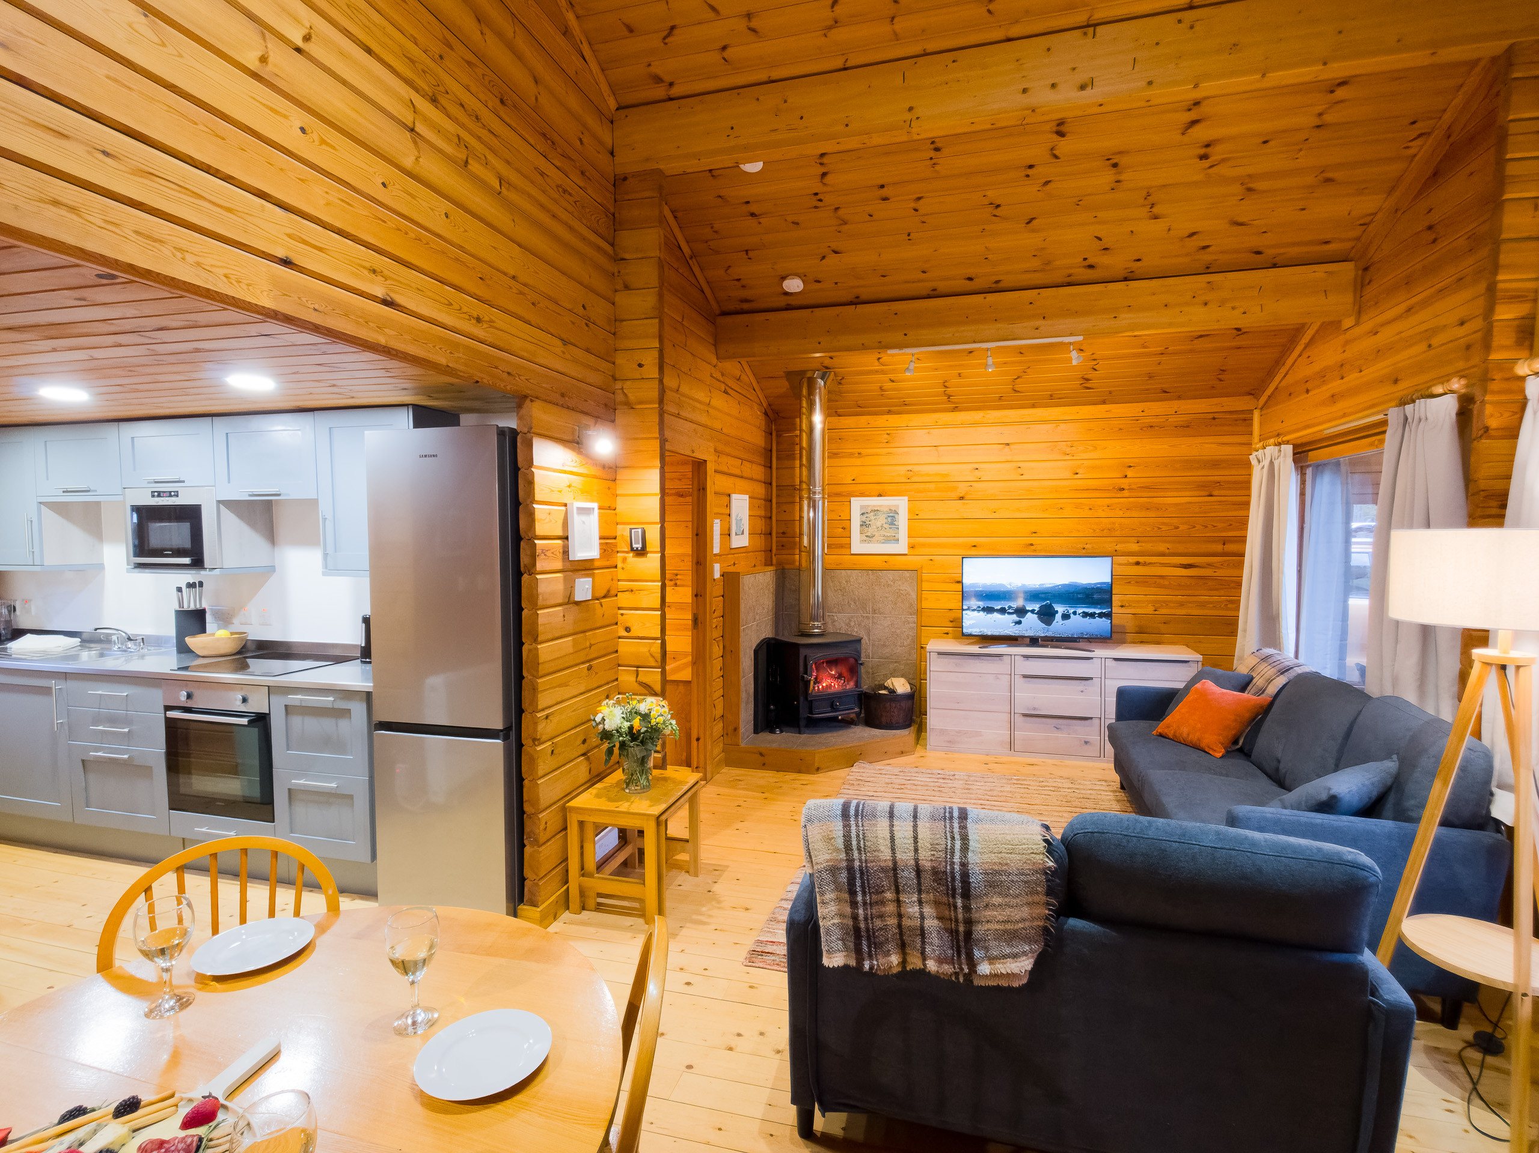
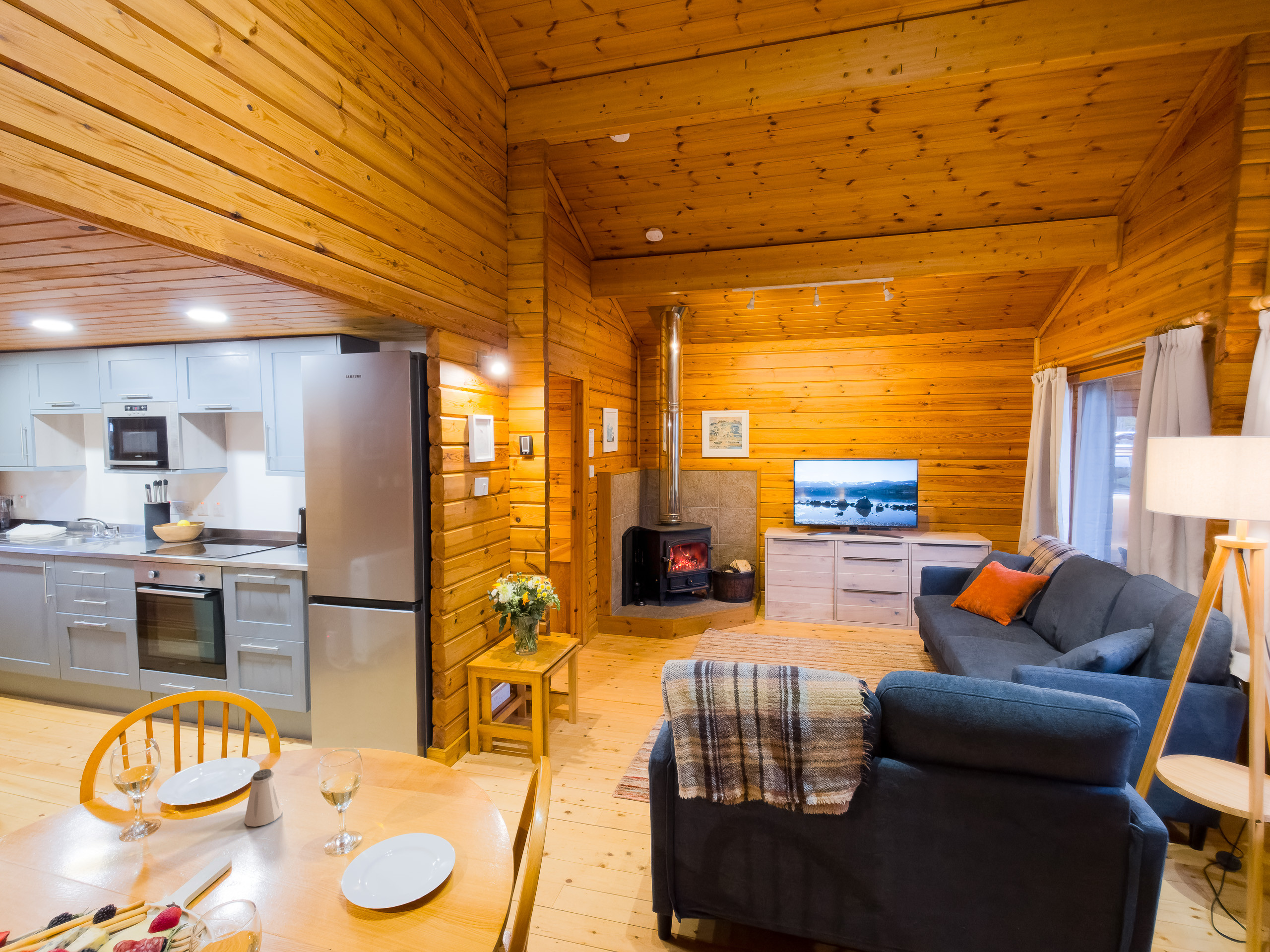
+ saltshaker [244,769,283,827]
